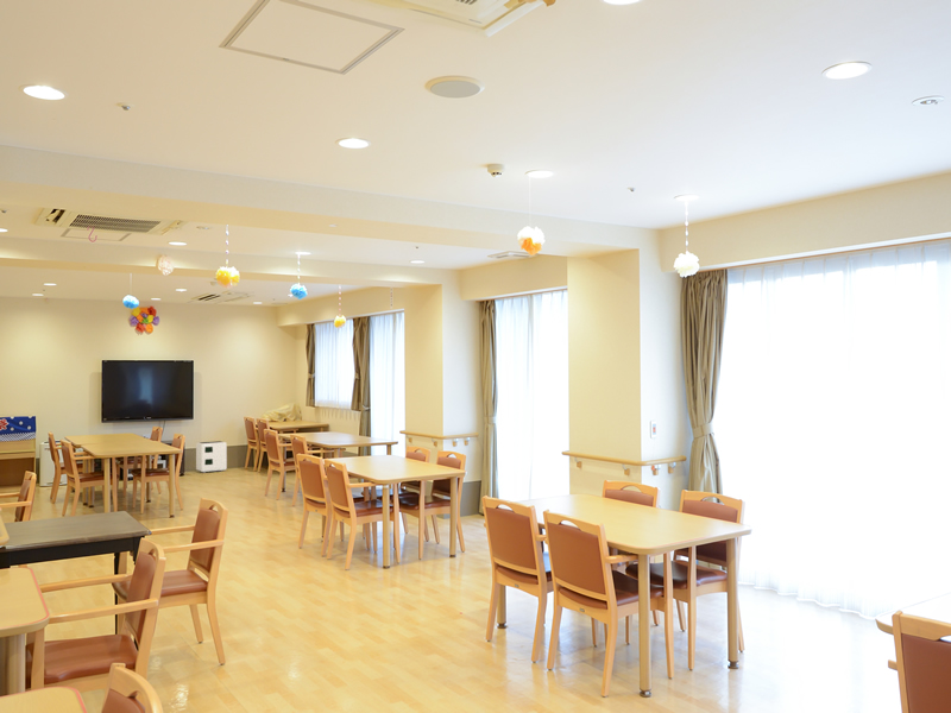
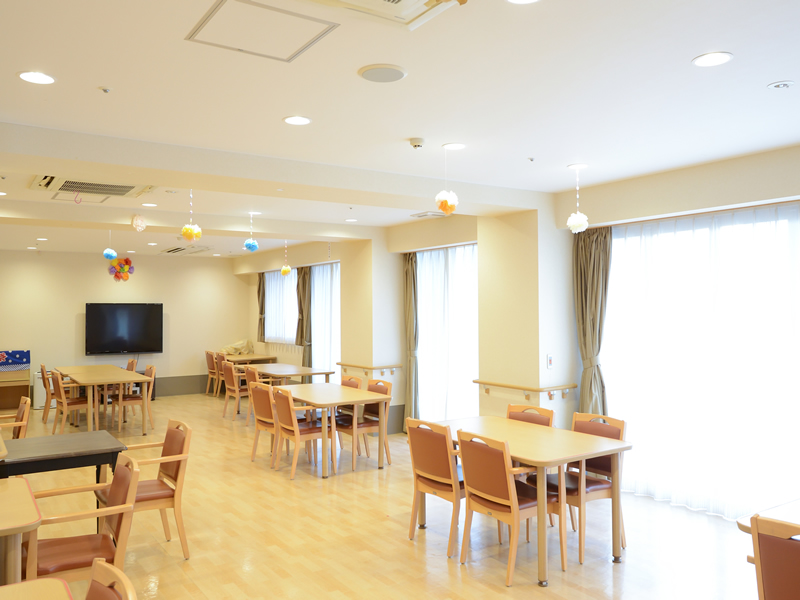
- air purifier [195,440,228,474]
